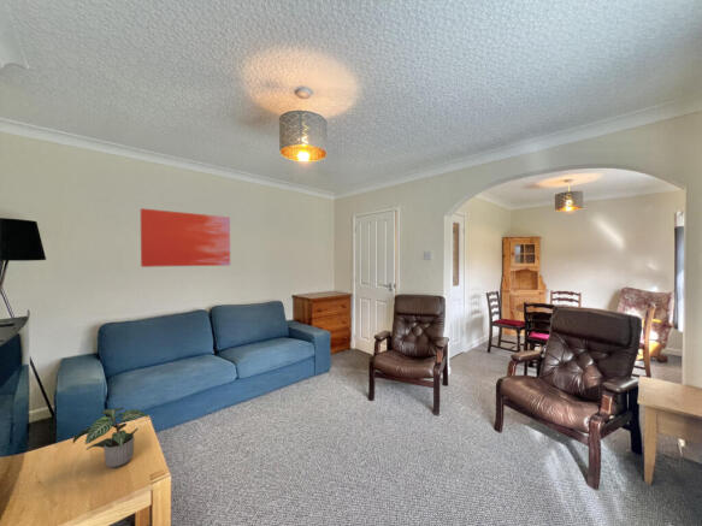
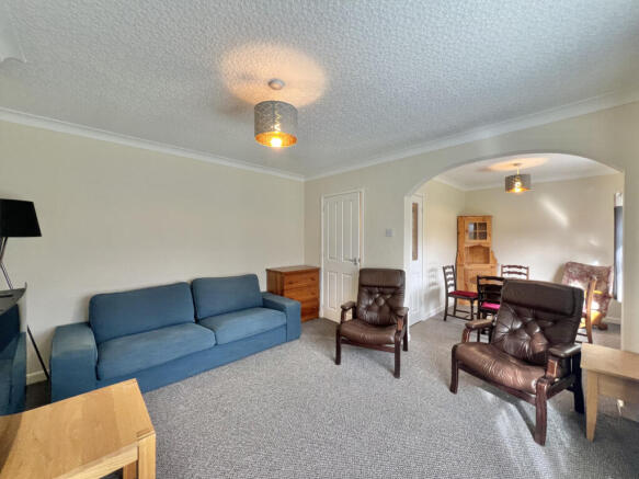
- wall art [140,207,231,268]
- potted plant [72,407,149,469]
